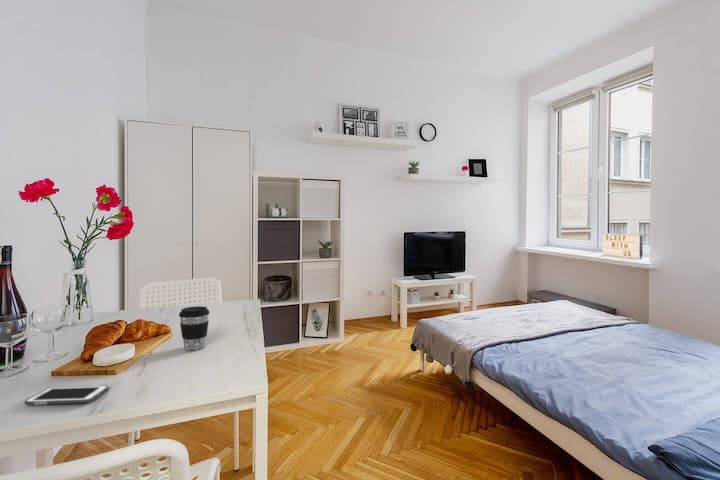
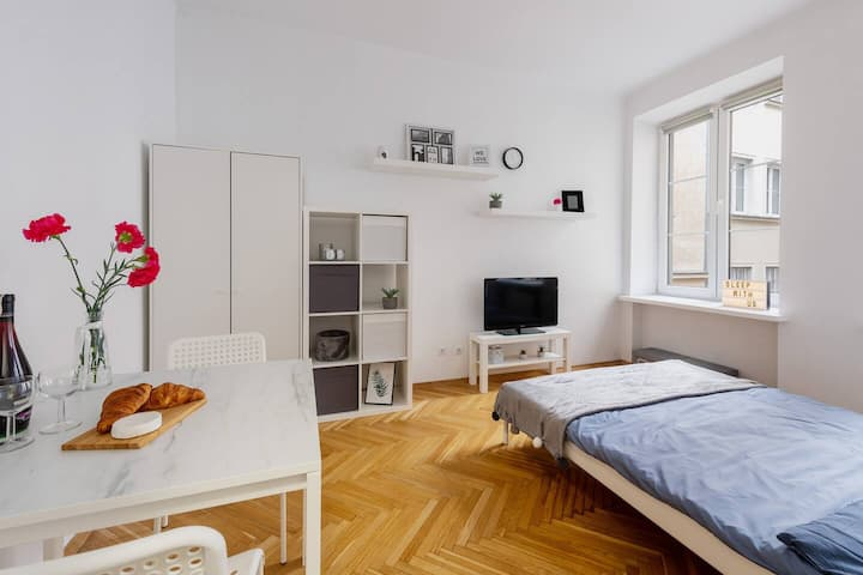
- cell phone [24,385,109,406]
- coffee cup [178,305,210,351]
